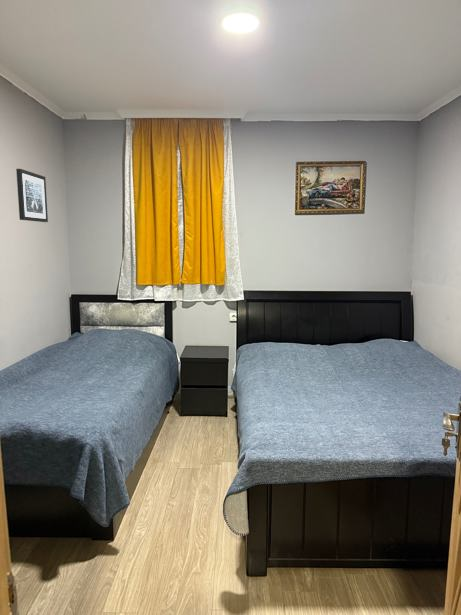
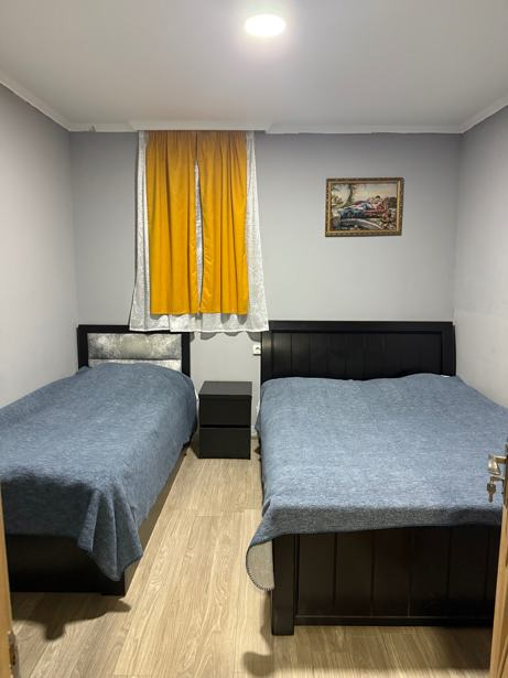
- wall art [15,168,49,223]
